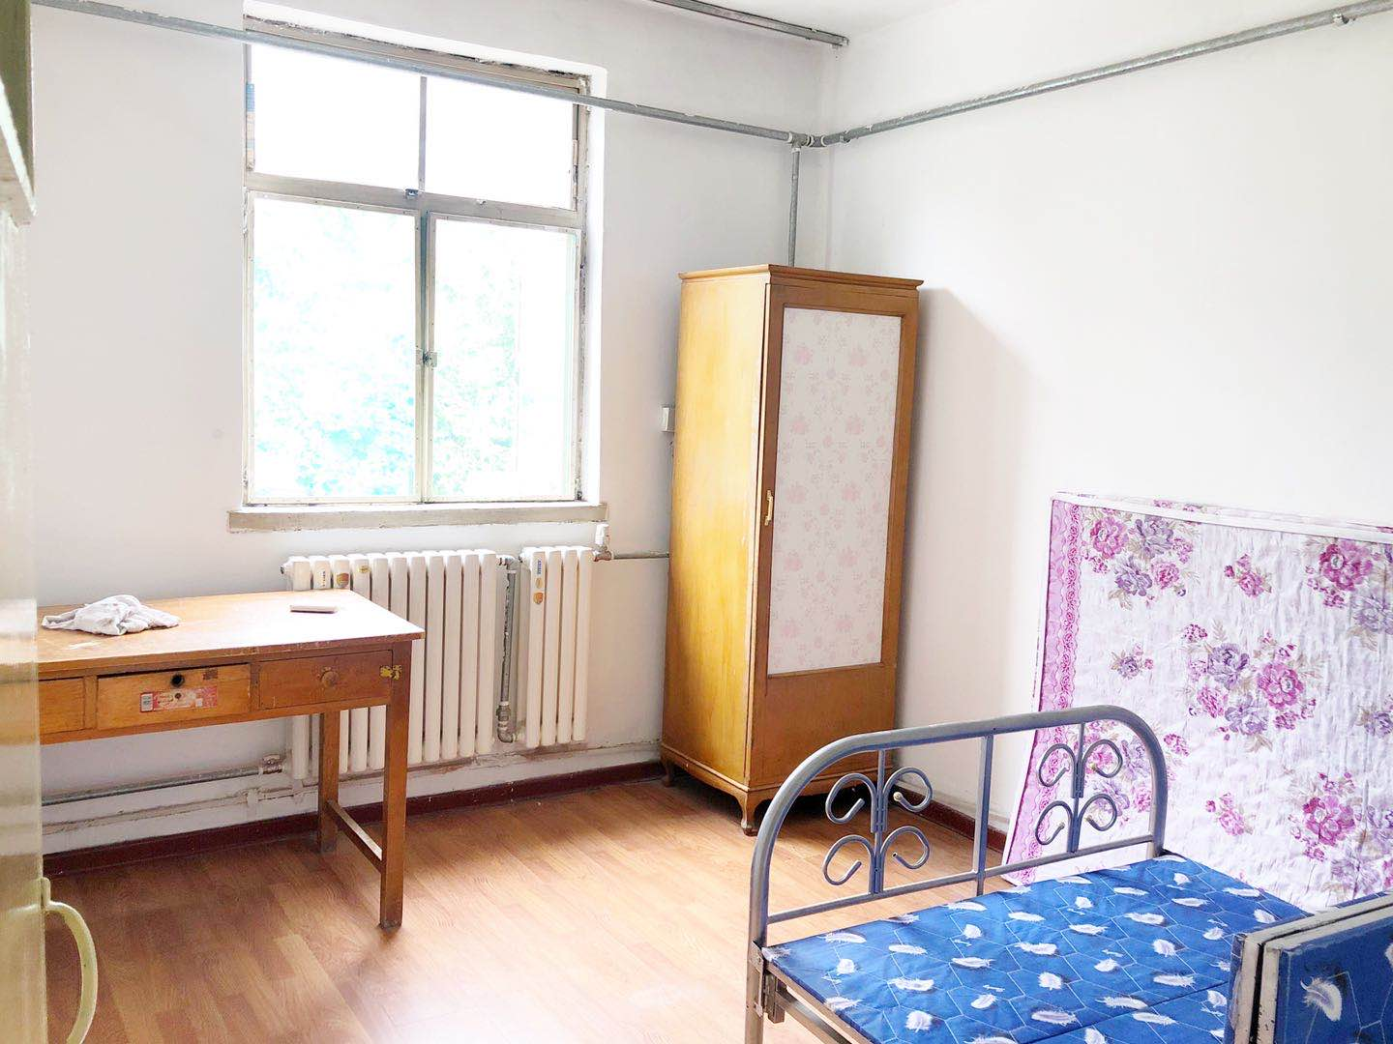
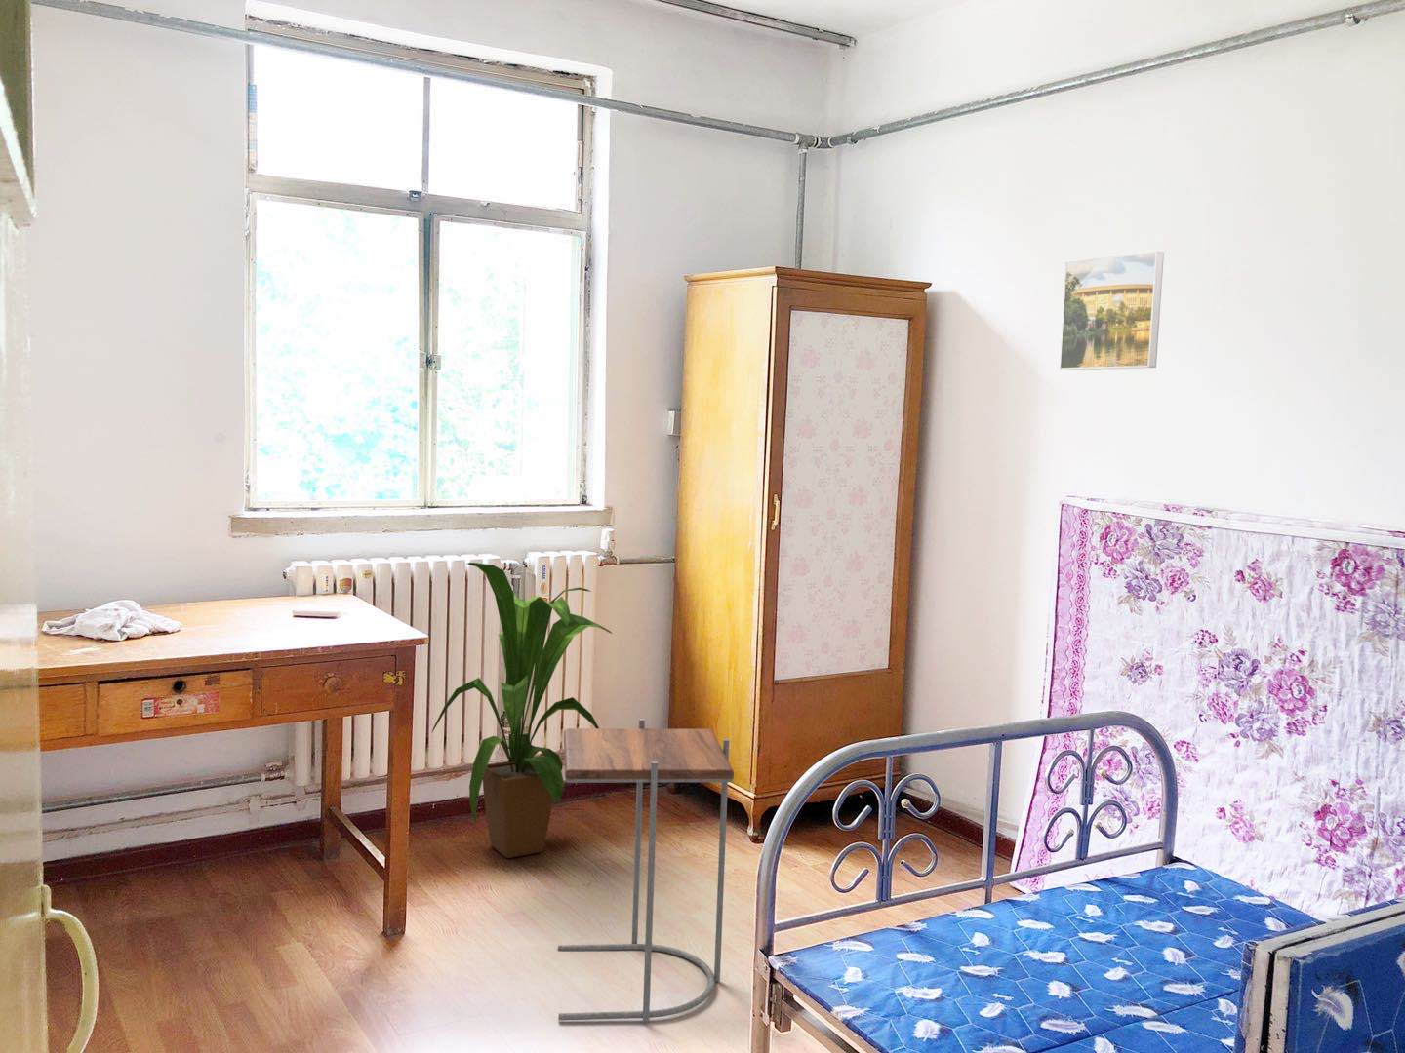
+ house plant [431,562,614,859]
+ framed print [1059,250,1165,371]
+ side table [558,718,735,1024]
